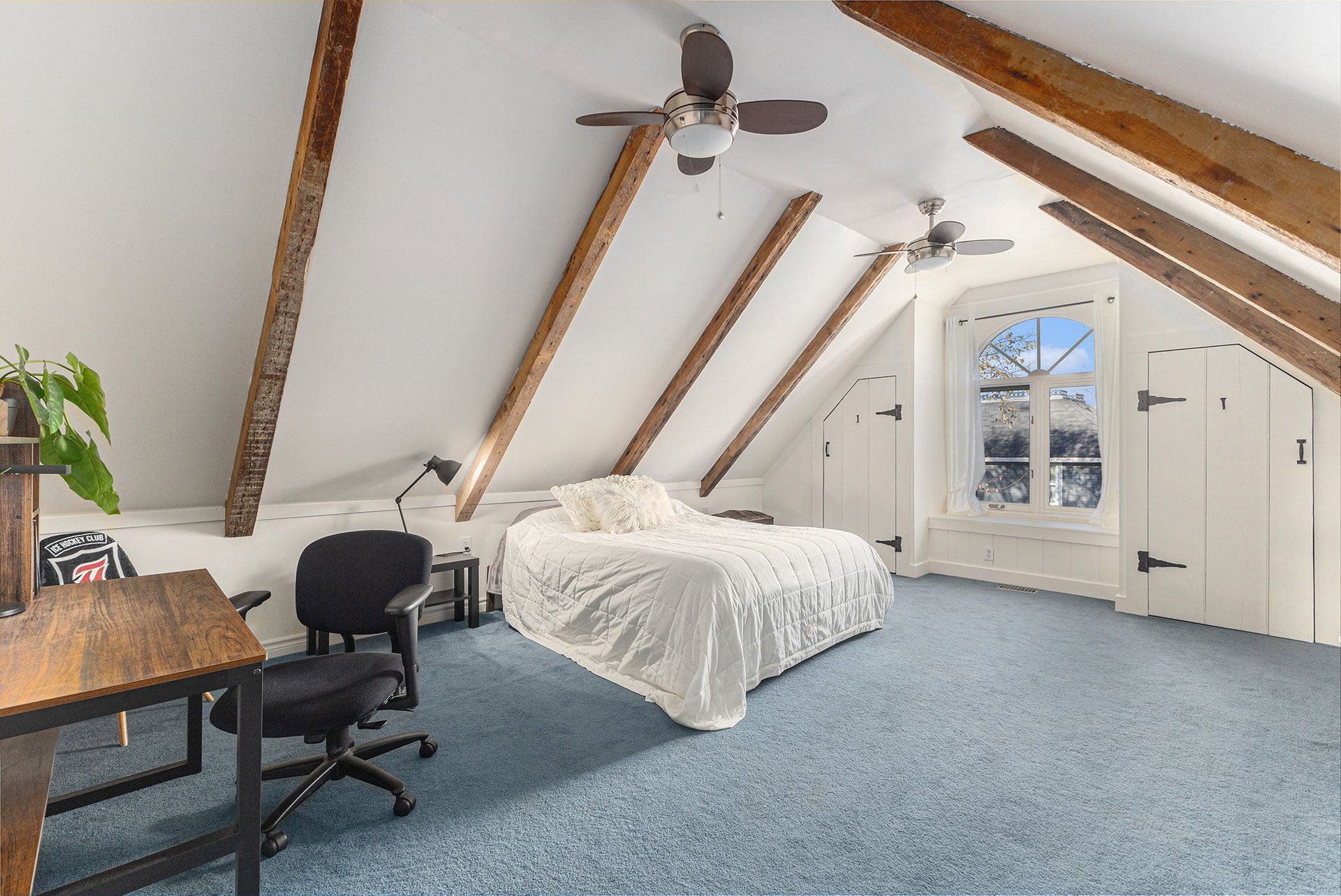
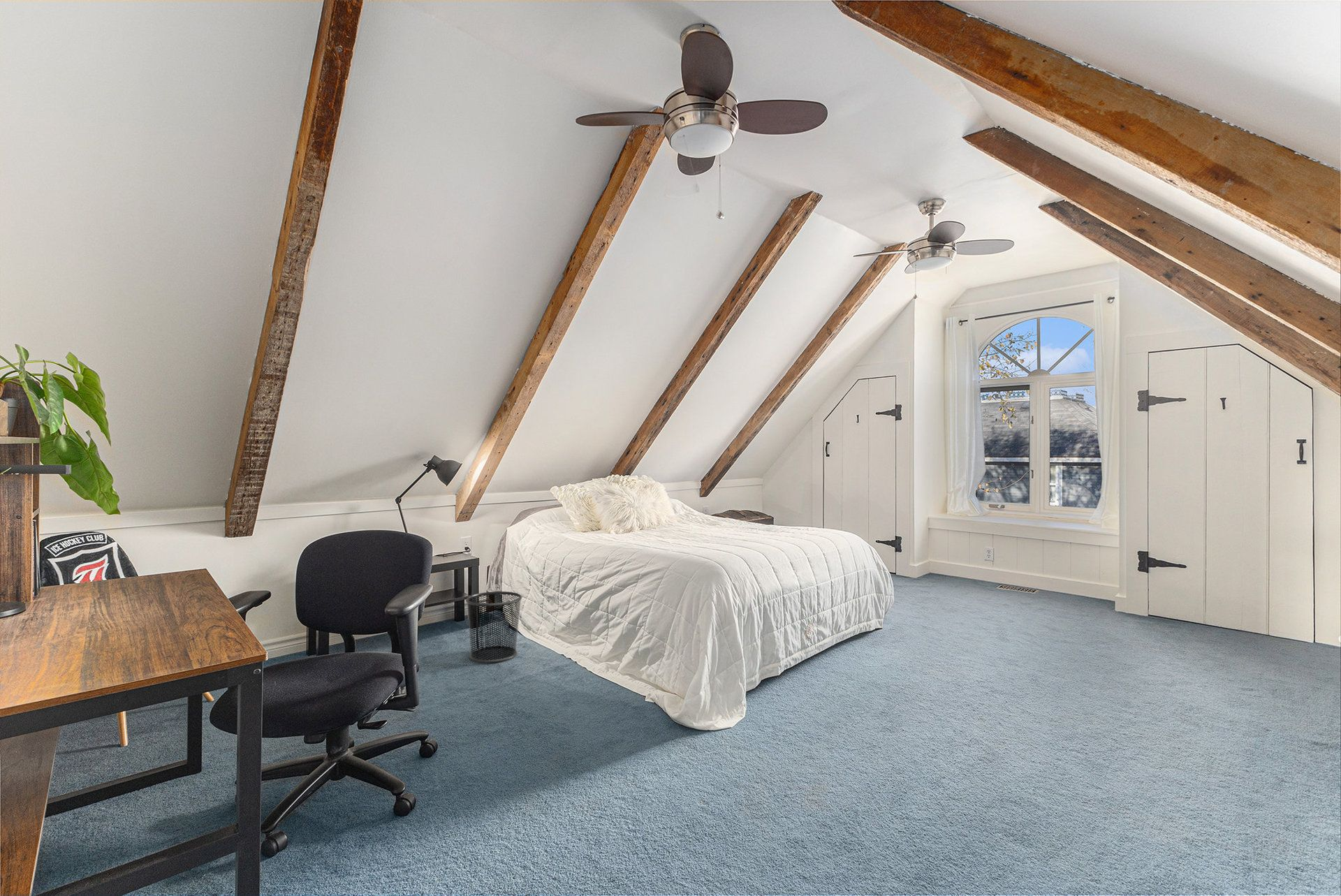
+ waste bin [465,591,522,663]
